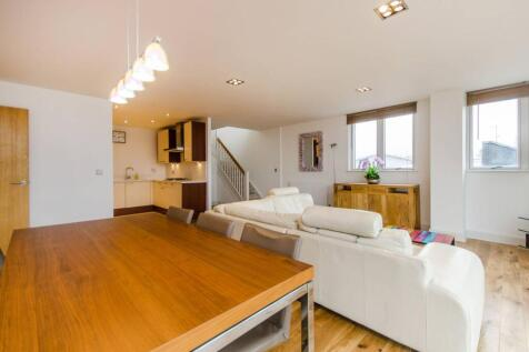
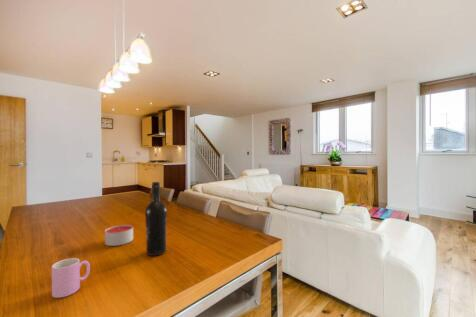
+ candle [104,224,134,247]
+ cup [51,257,91,299]
+ wine bottle [144,181,168,257]
